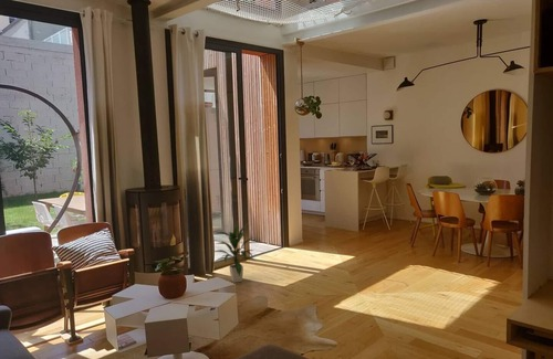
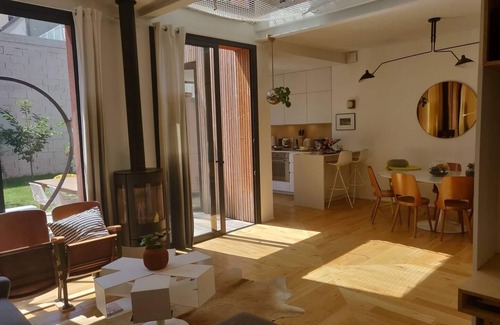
- indoor plant [210,223,257,284]
